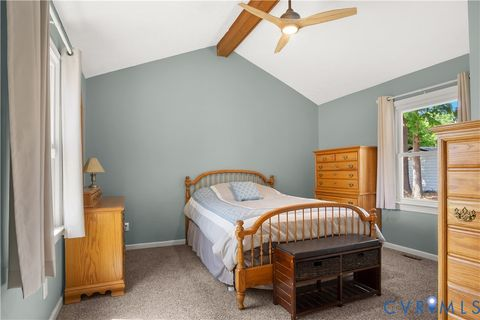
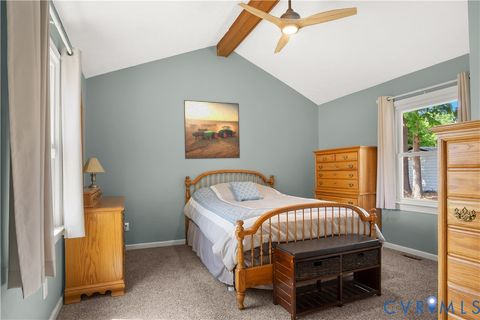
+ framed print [183,99,241,160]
